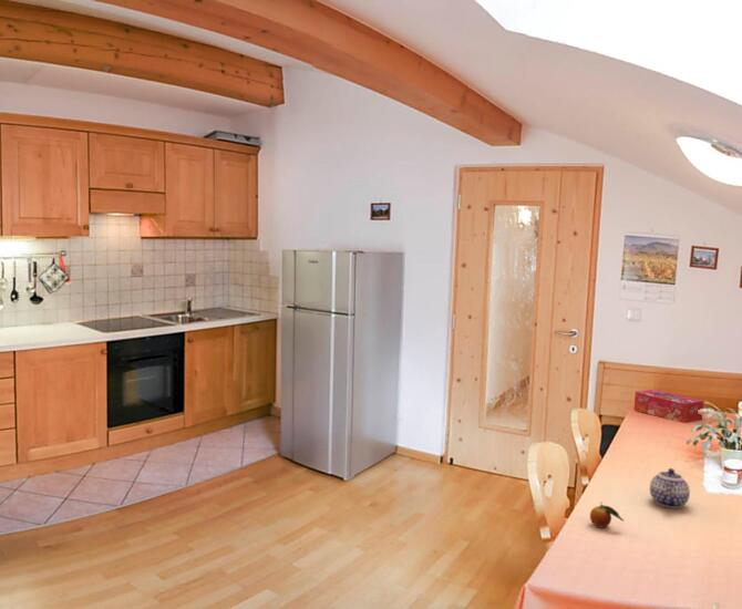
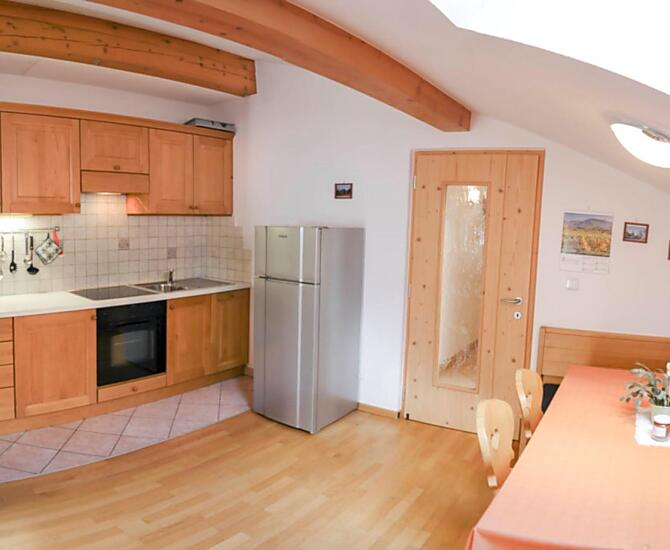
- fruit [589,503,625,529]
- teapot [649,467,691,509]
- tissue box [633,389,704,424]
